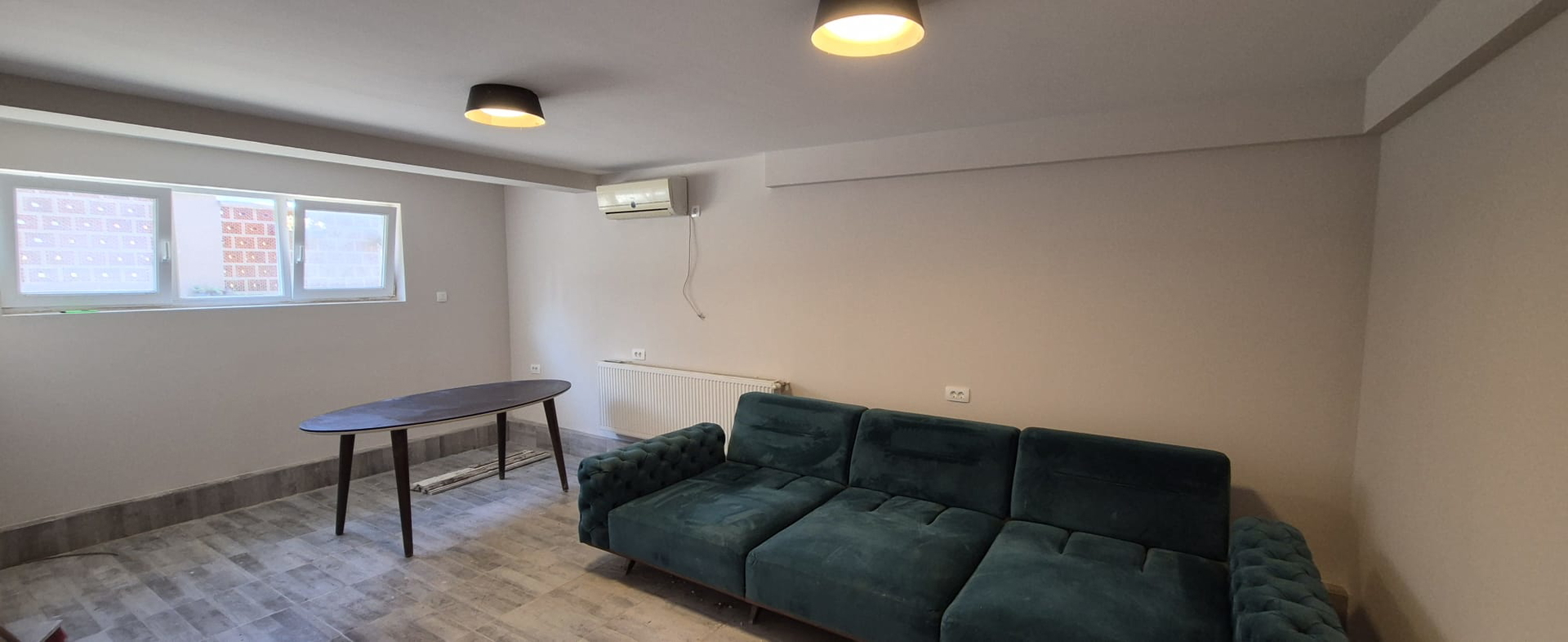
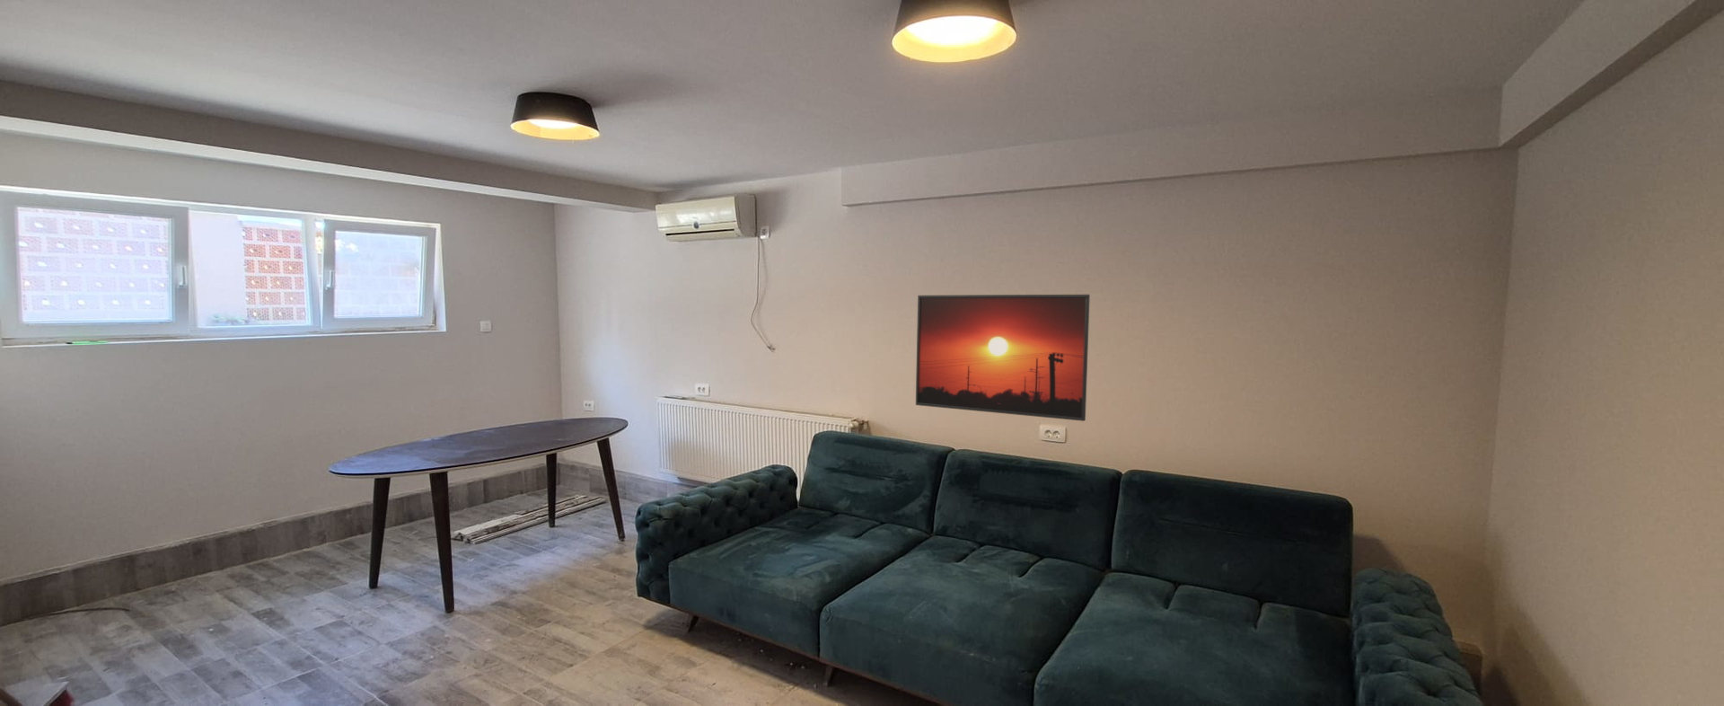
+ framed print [915,294,1091,422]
